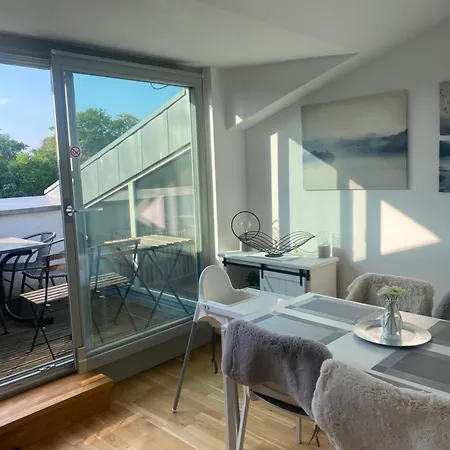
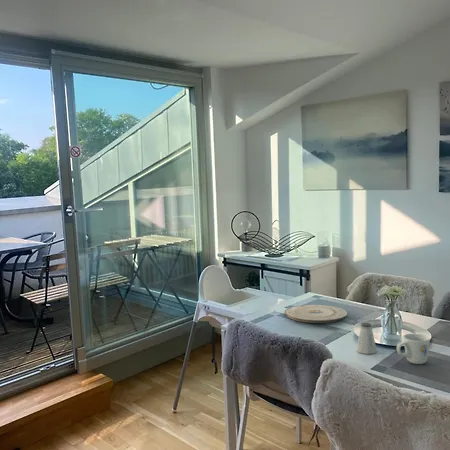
+ saltshaker [355,322,378,355]
+ mug [396,333,431,365]
+ plate [284,304,348,324]
